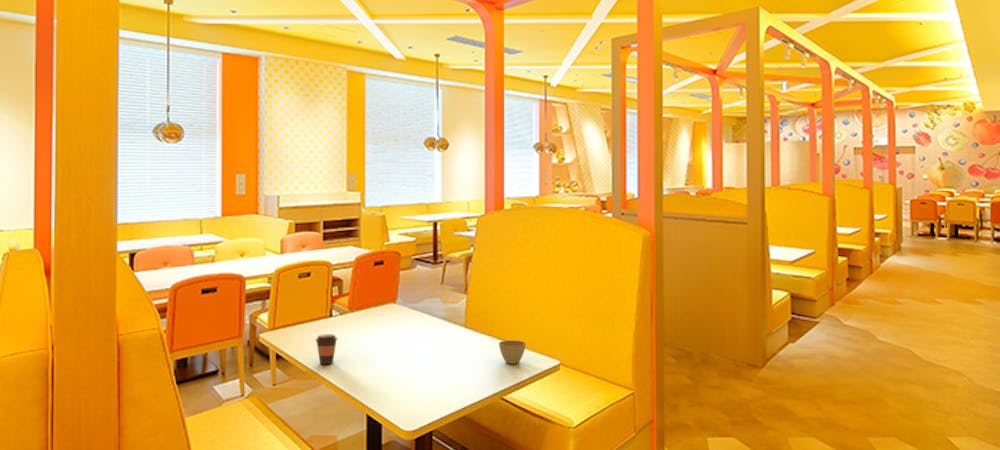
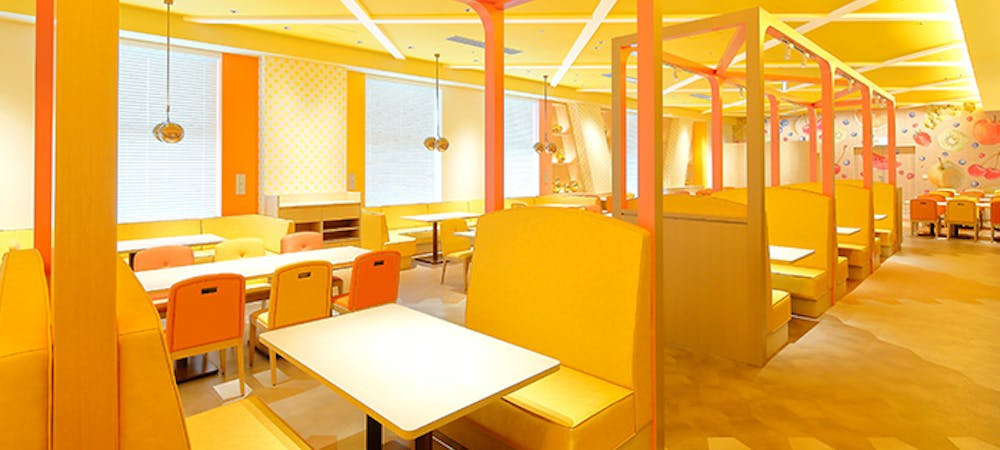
- coffee cup [314,333,338,365]
- flower pot [498,339,527,365]
